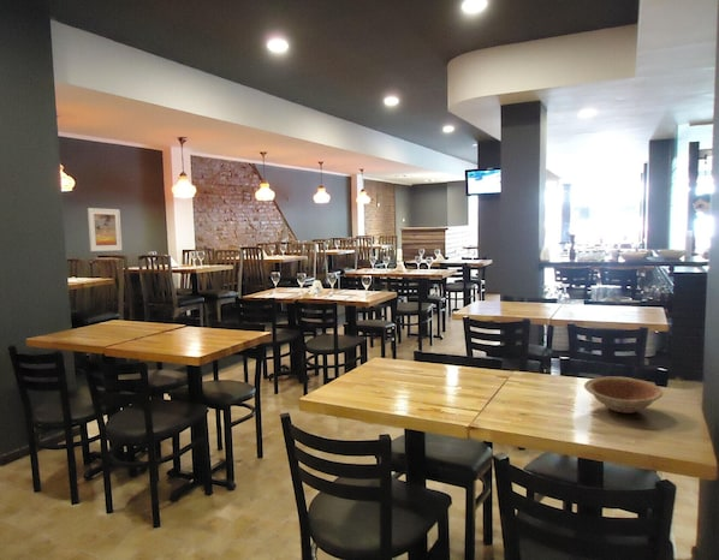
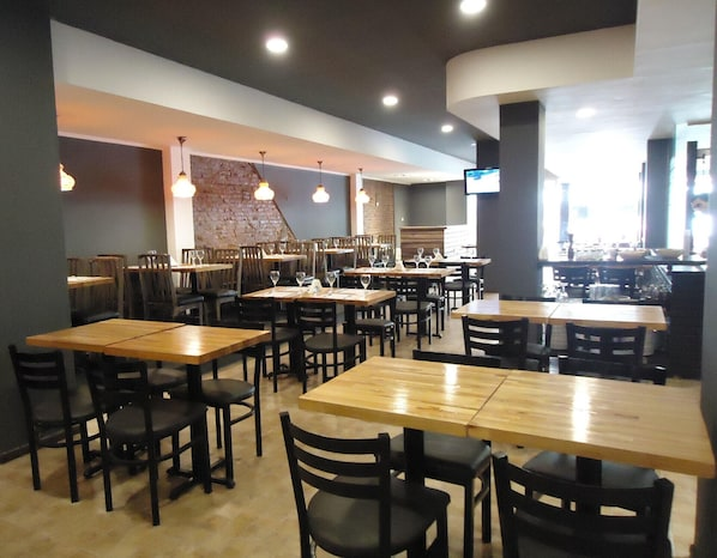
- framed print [87,207,123,252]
- bowl [583,376,664,415]
